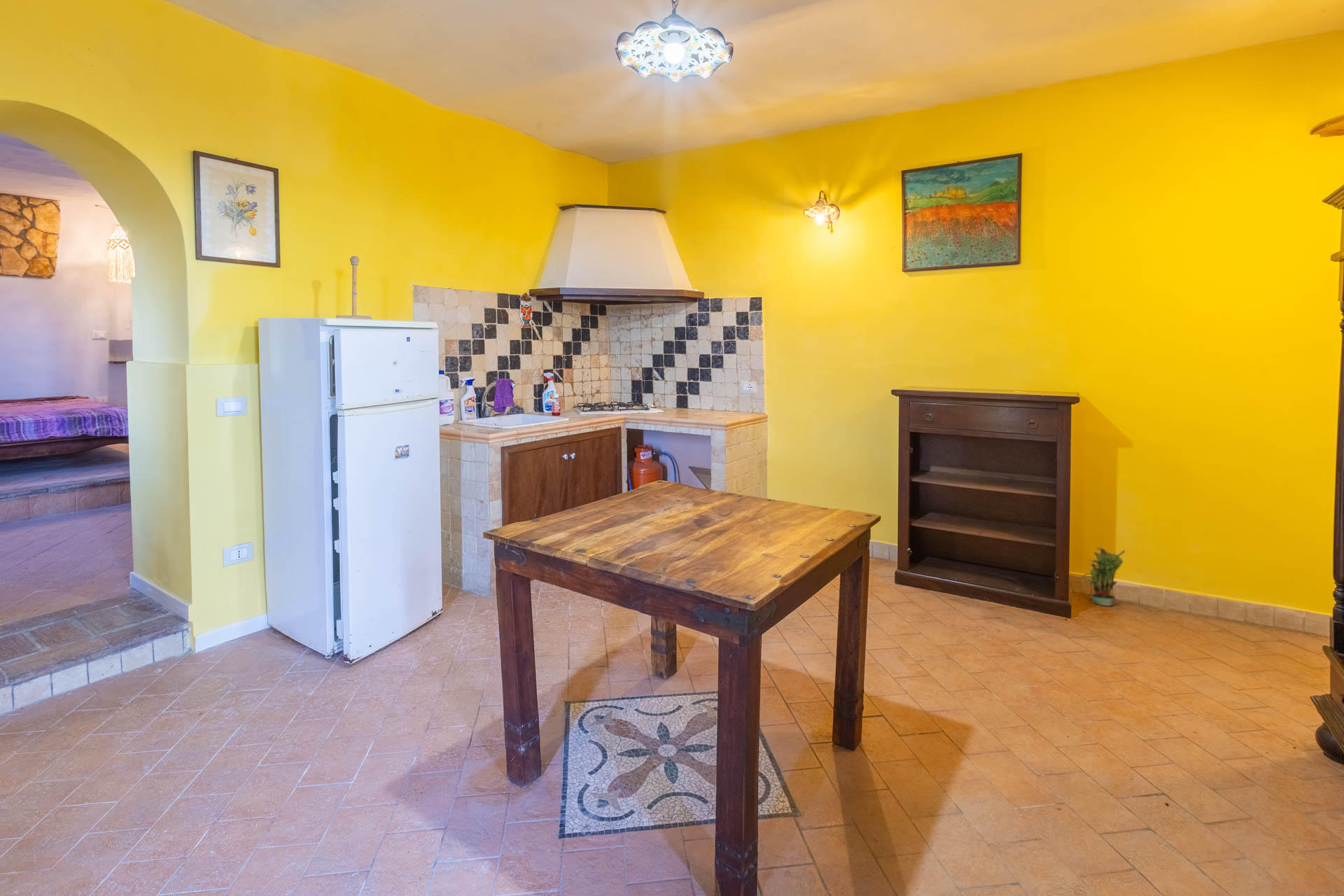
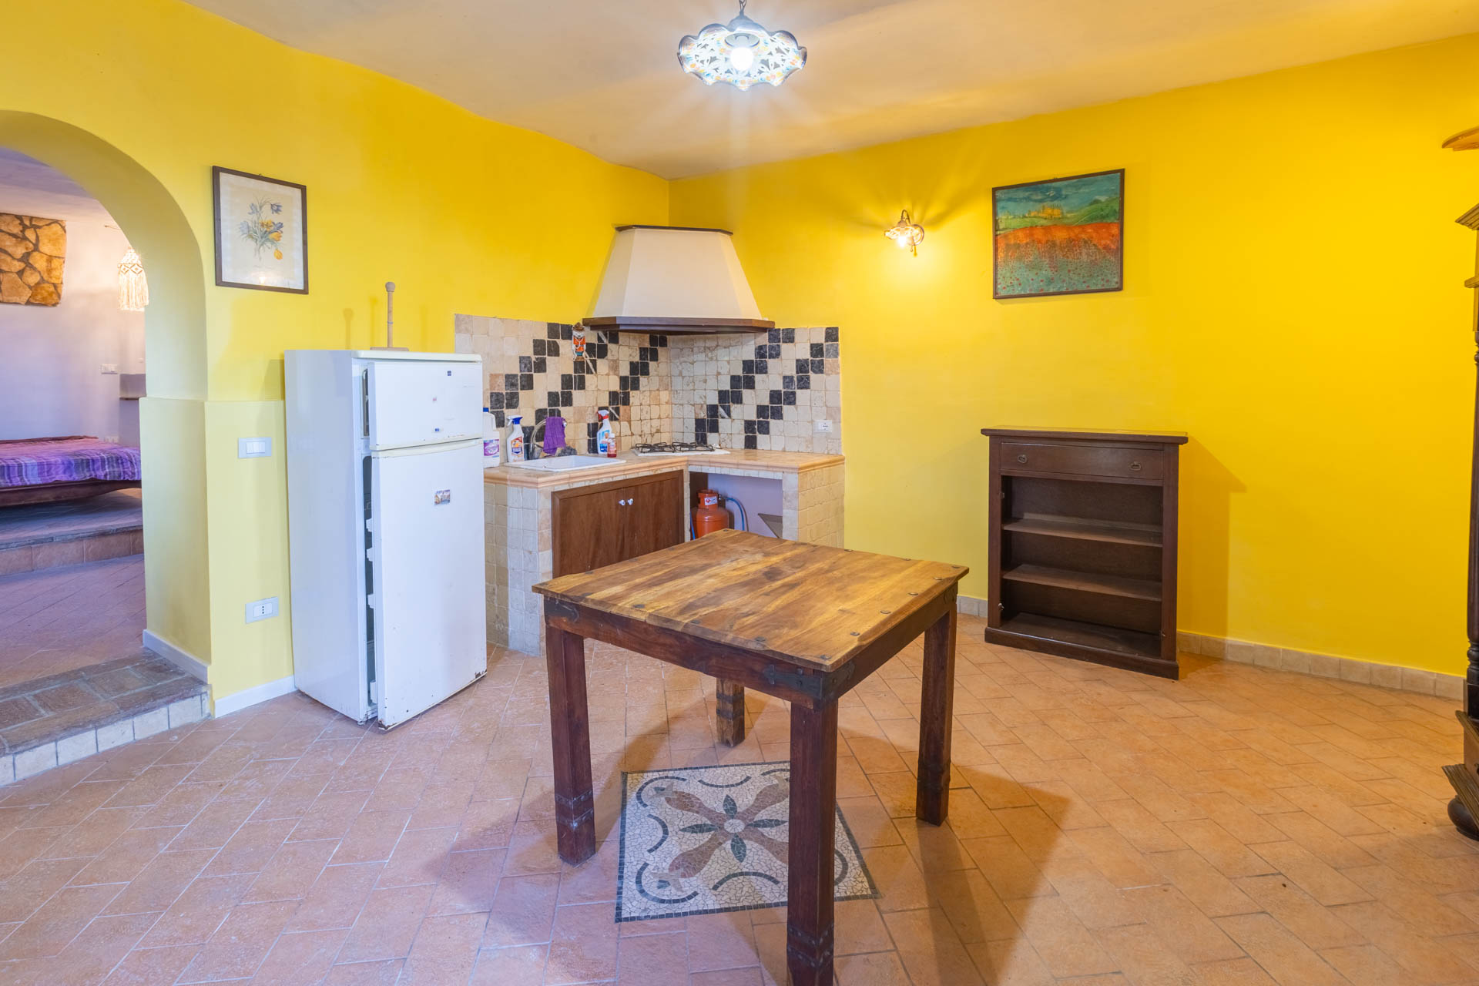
- potted plant [1079,547,1126,606]
